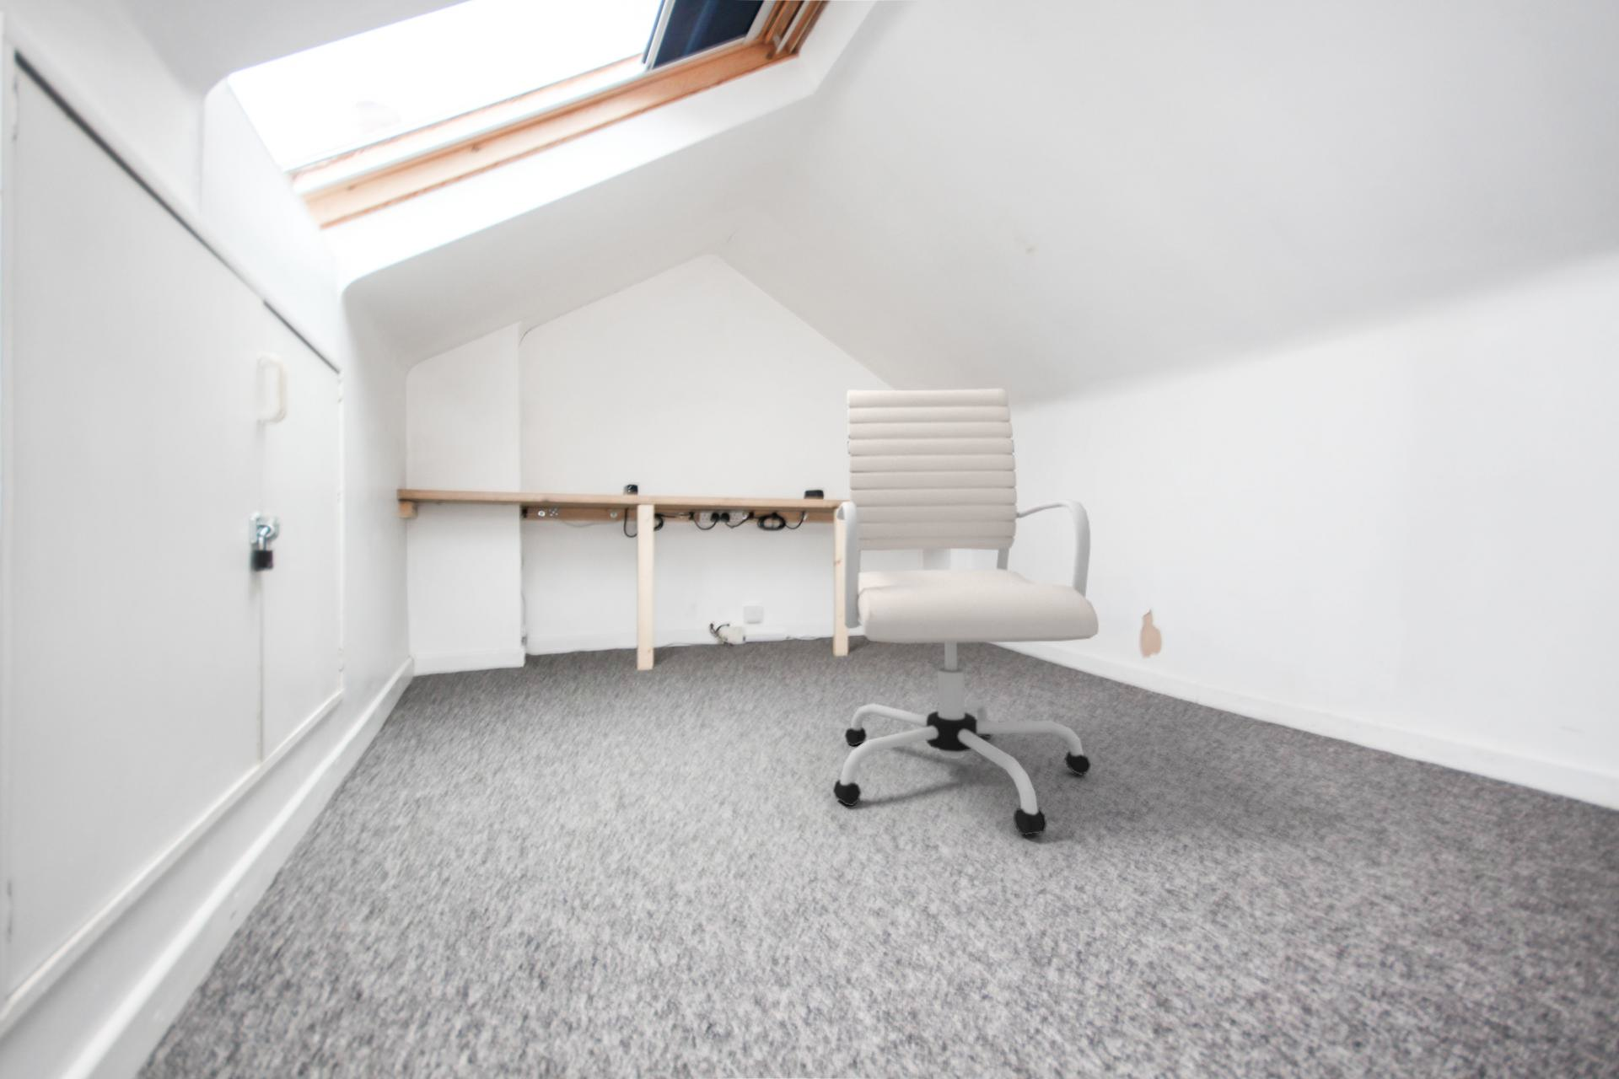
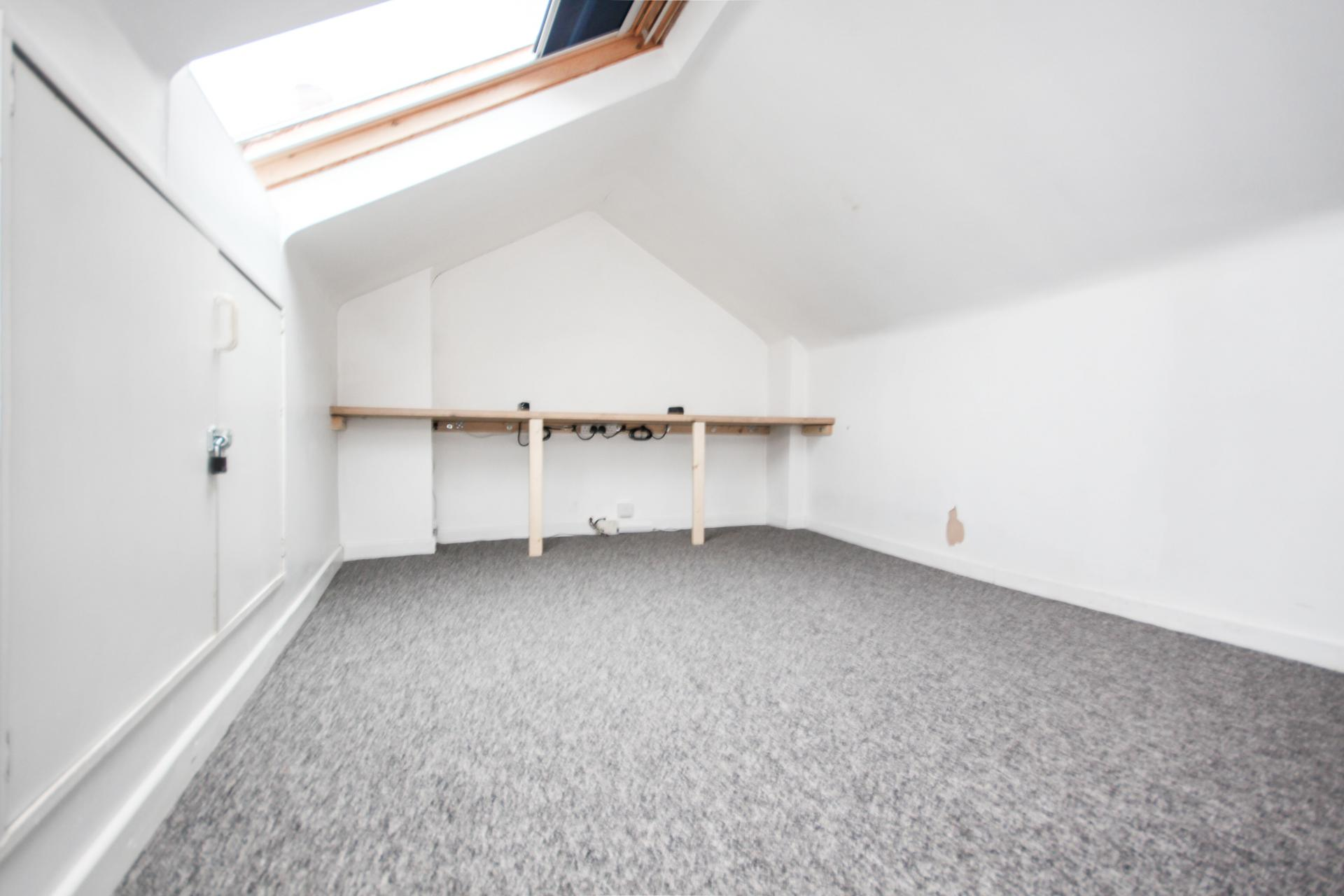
- office chair [832,388,1100,836]
